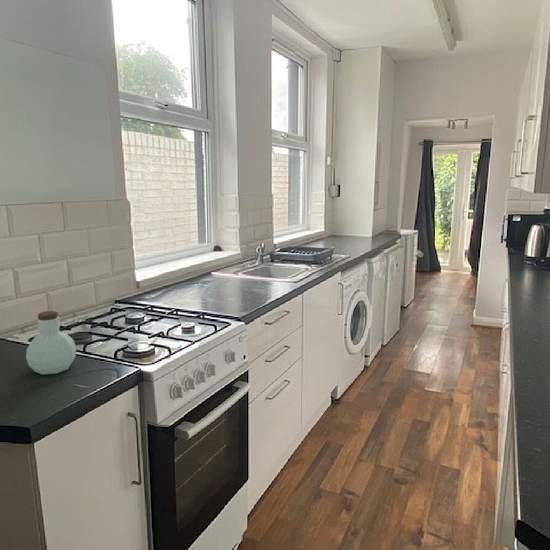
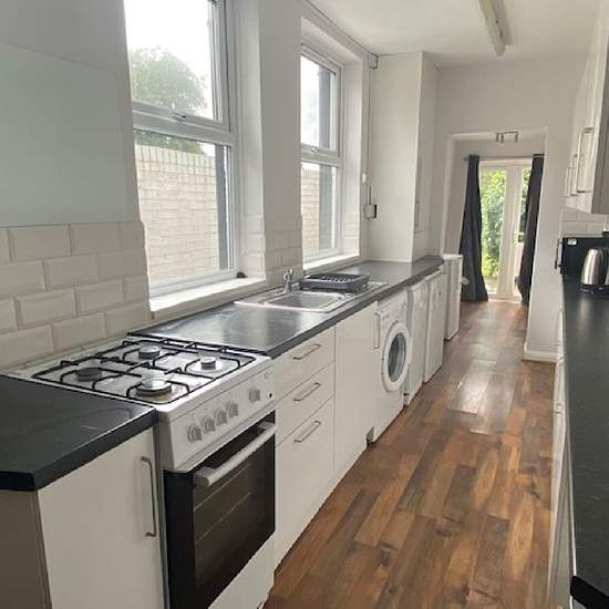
- jar [25,310,77,376]
